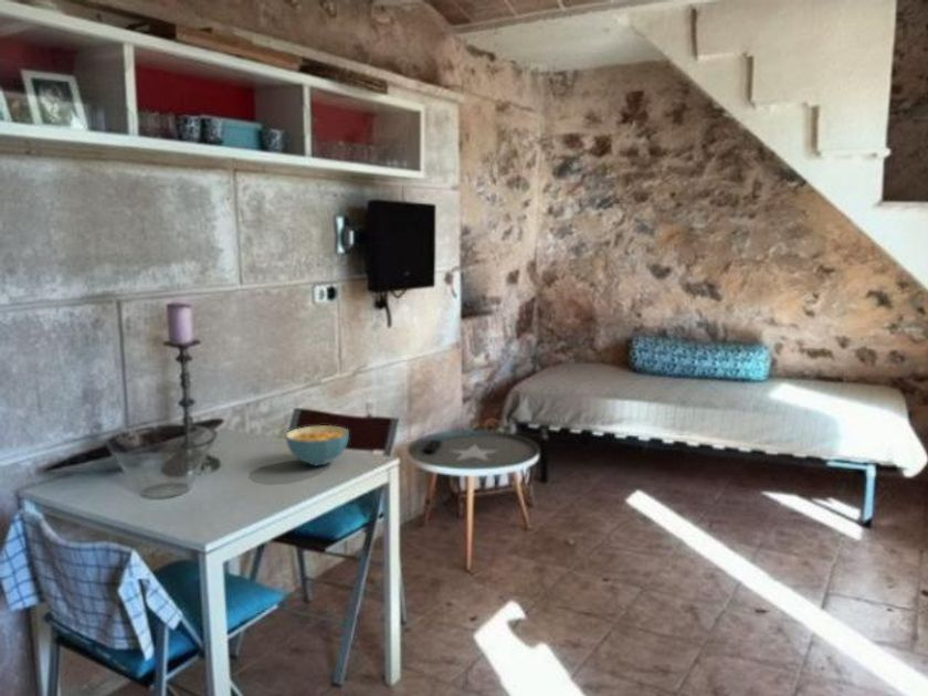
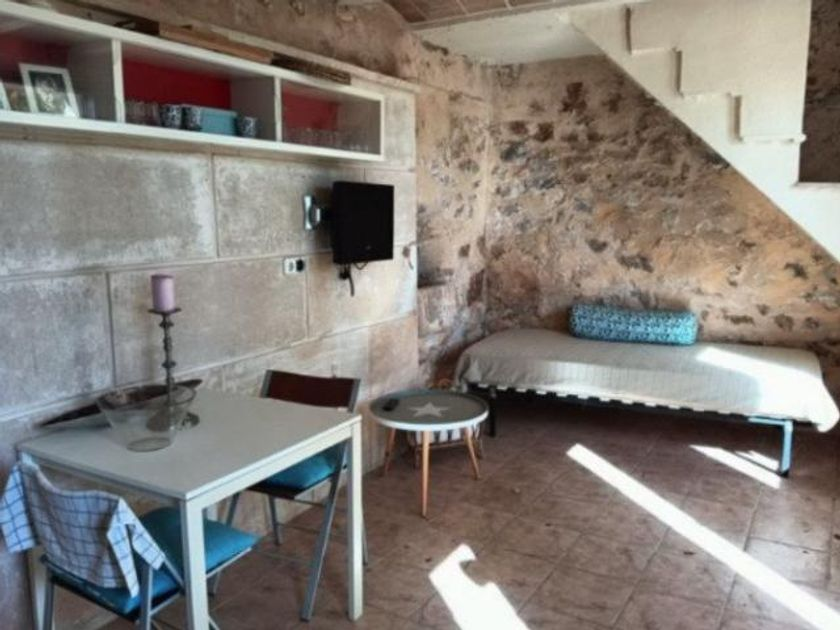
- cereal bowl [285,424,350,466]
